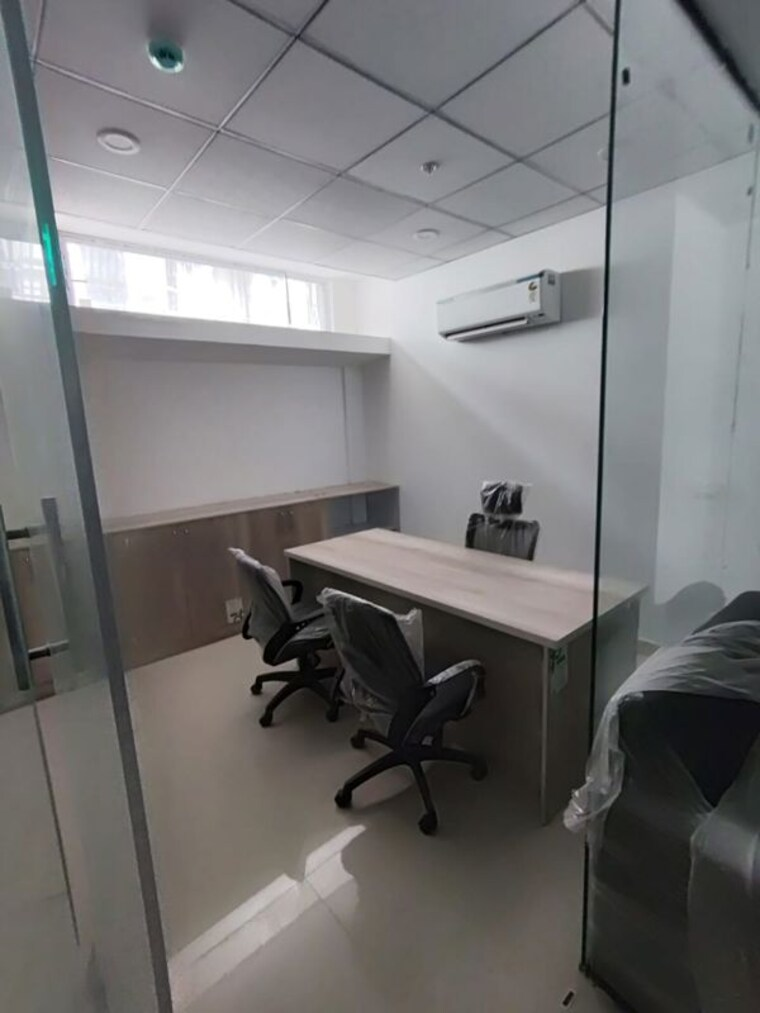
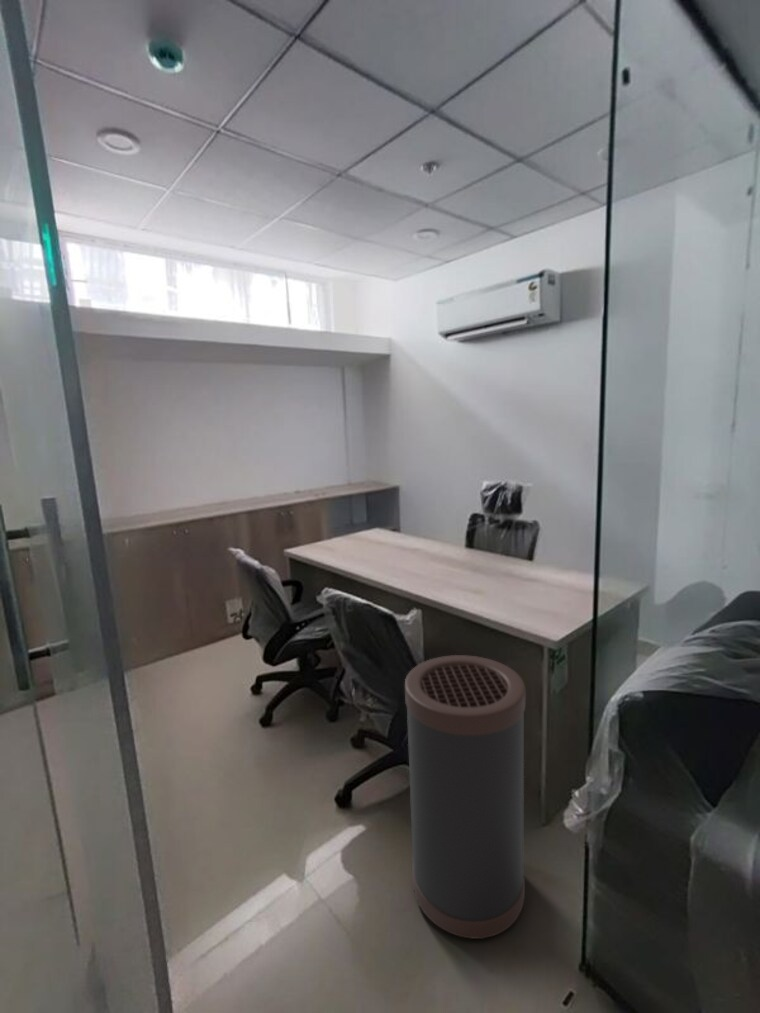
+ trash can [404,654,526,940]
